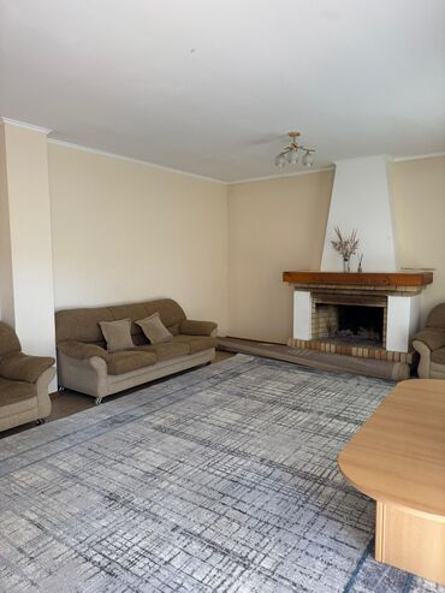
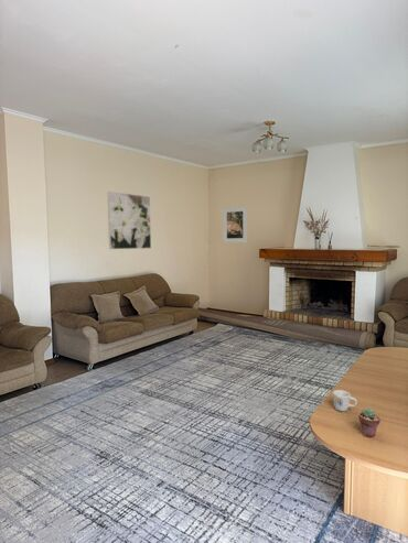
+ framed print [222,205,248,245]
+ mug [332,389,358,412]
+ potted succulent [357,406,382,438]
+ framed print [107,191,152,250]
